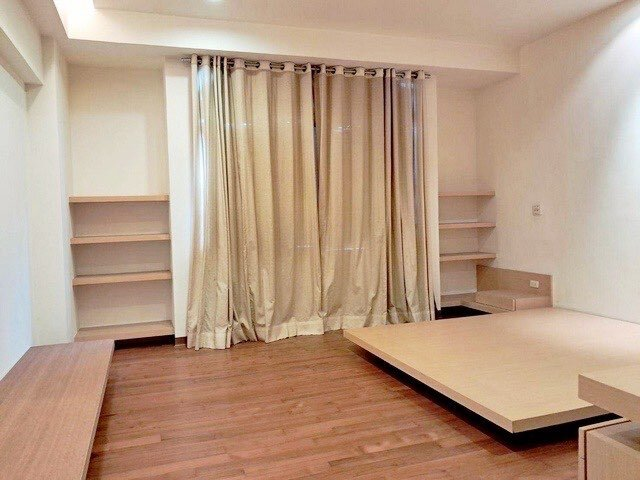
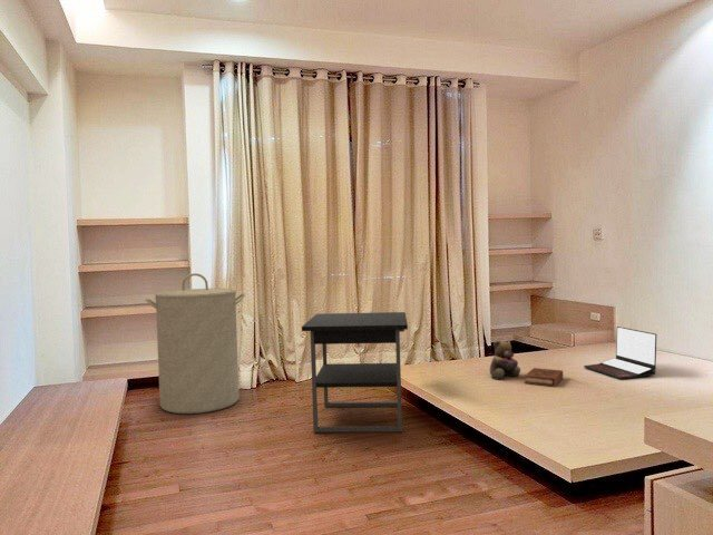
+ laptop [583,325,657,380]
+ nightstand [301,311,409,434]
+ laundry hamper [145,272,246,415]
+ teddy bear [489,339,521,381]
+ book [524,367,564,388]
